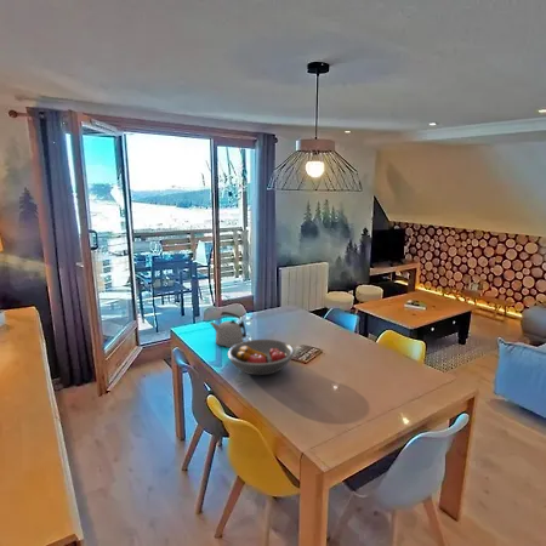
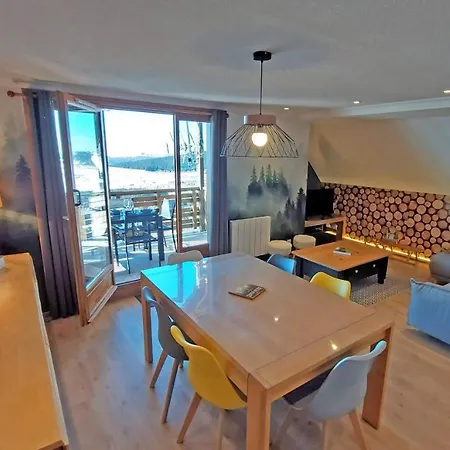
- fruit bowl [227,339,296,376]
- kettle [209,311,248,348]
